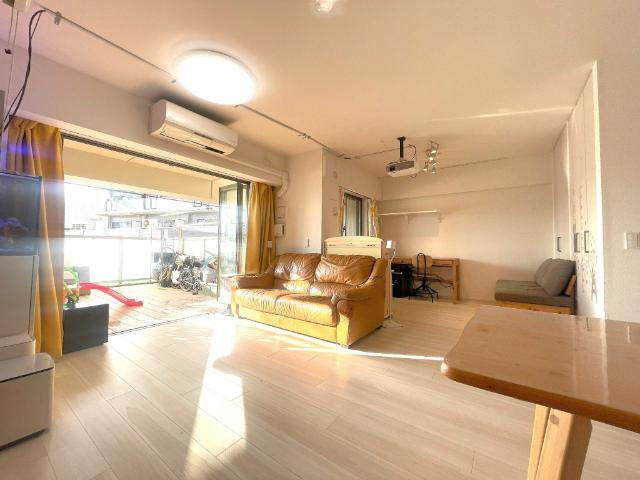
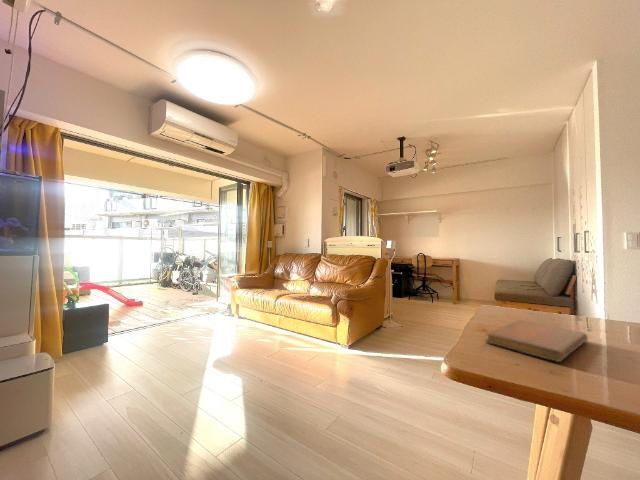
+ notebook [484,319,589,363]
